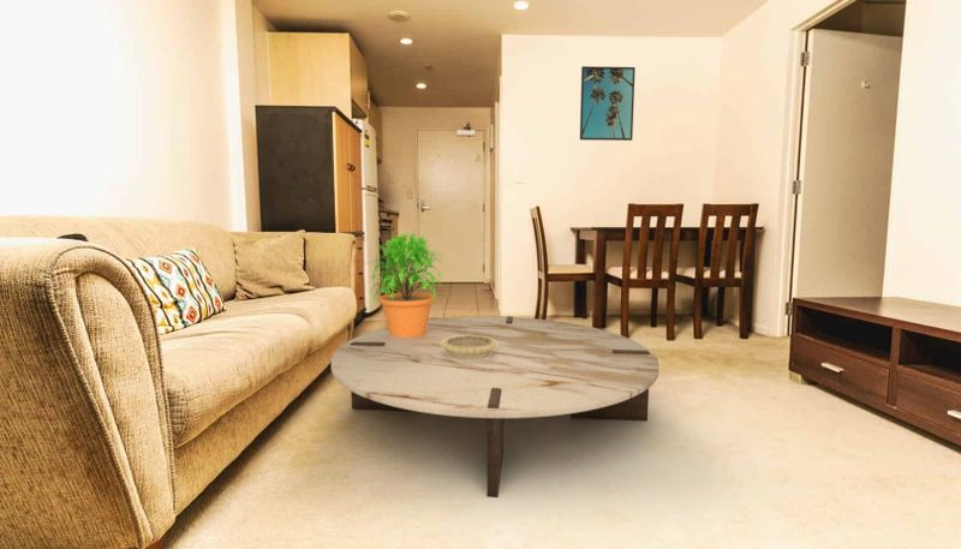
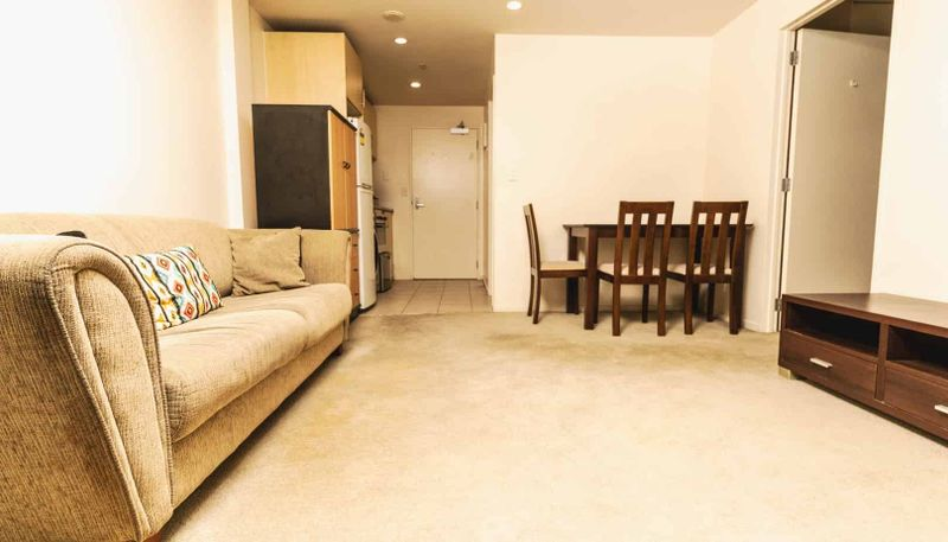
- decorative bowl [442,335,496,360]
- potted plant [364,231,447,336]
- coffee table [330,315,661,499]
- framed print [579,65,637,142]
